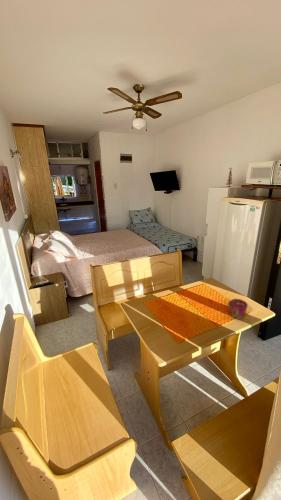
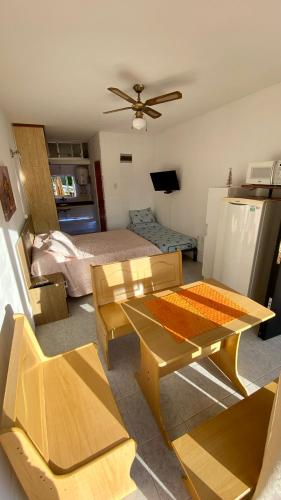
- cup [227,298,249,320]
